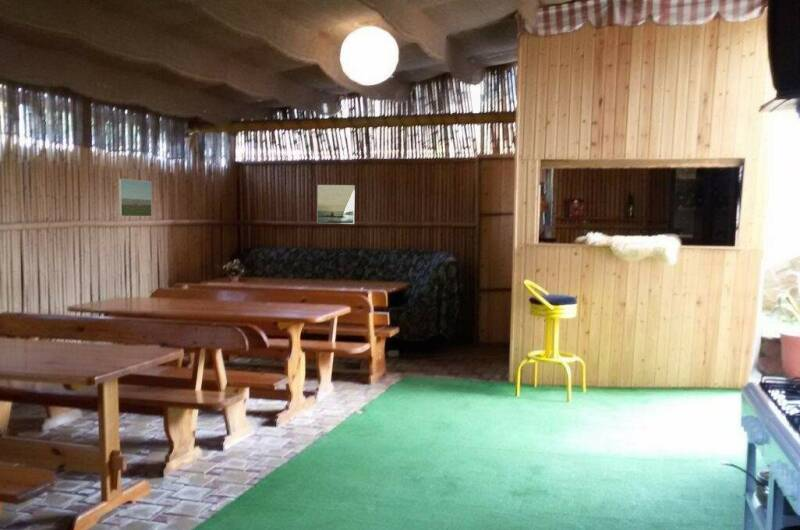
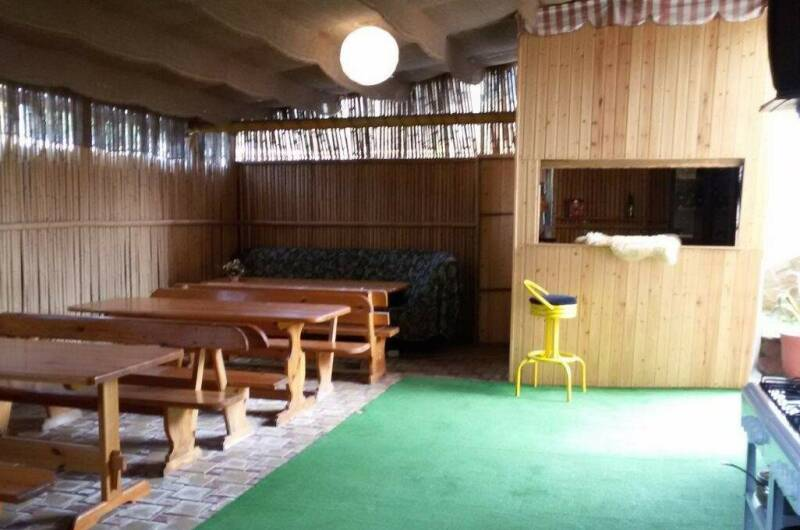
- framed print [117,178,153,217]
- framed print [316,184,356,225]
